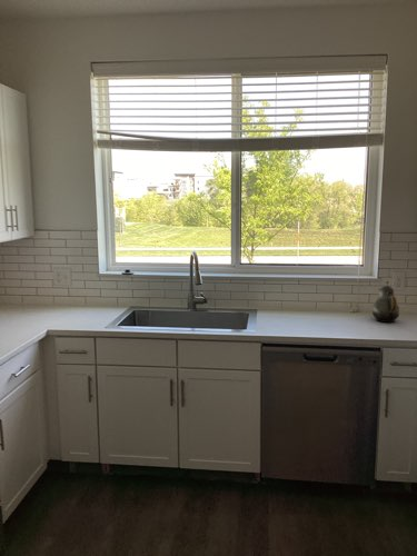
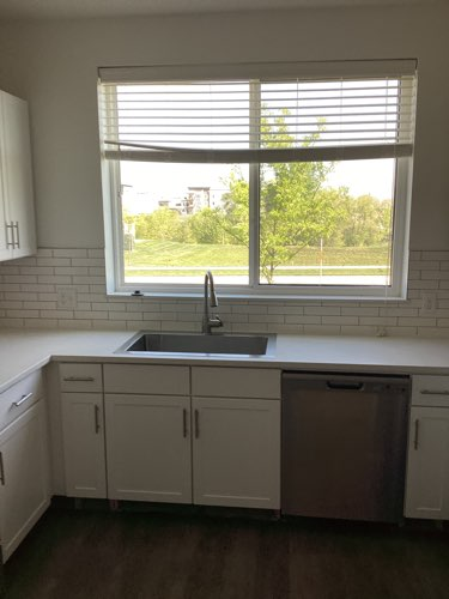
- teapot [371,280,400,324]
